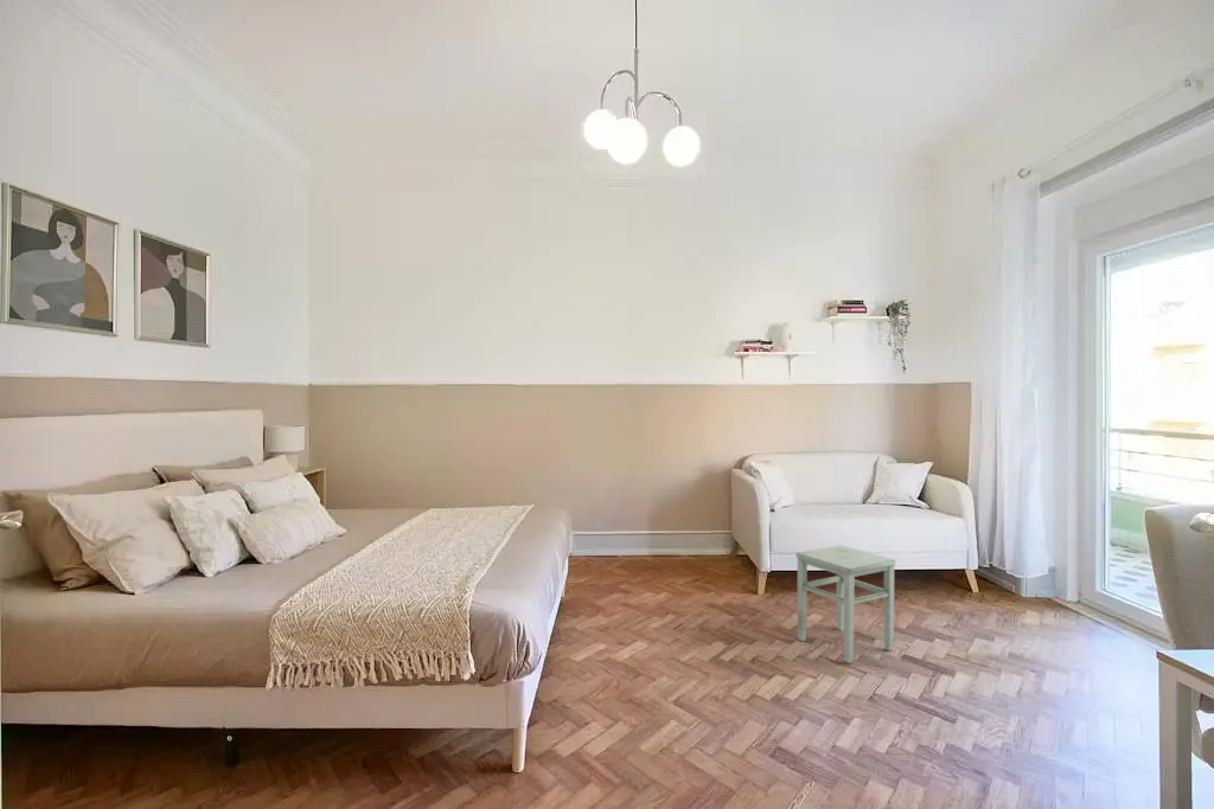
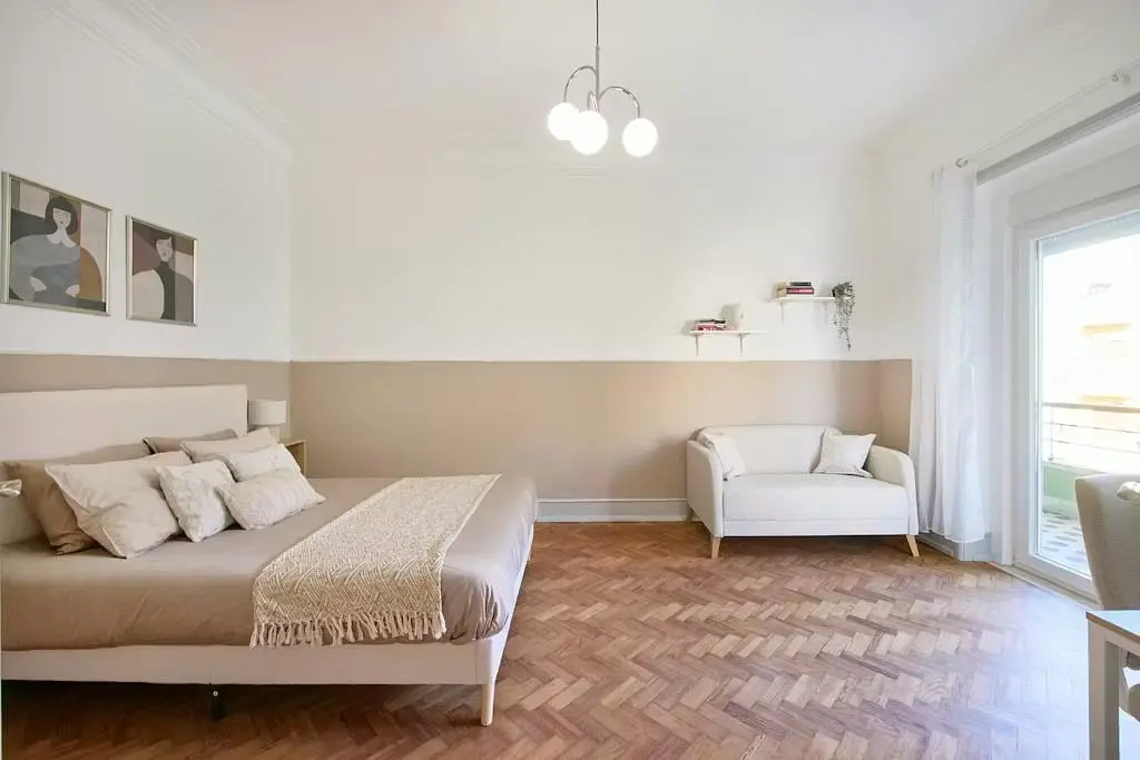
- stool [796,545,897,664]
